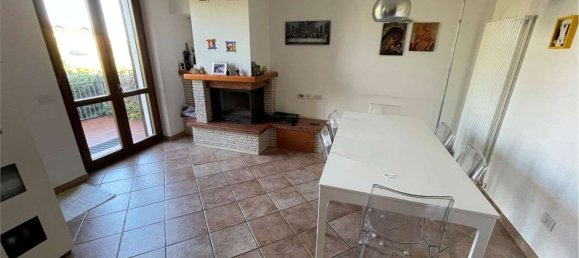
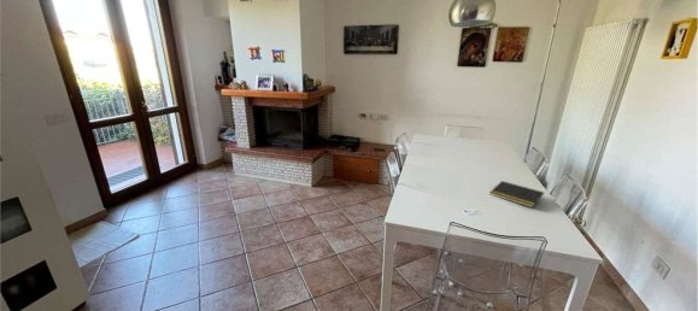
+ notepad [488,180,545,209]
